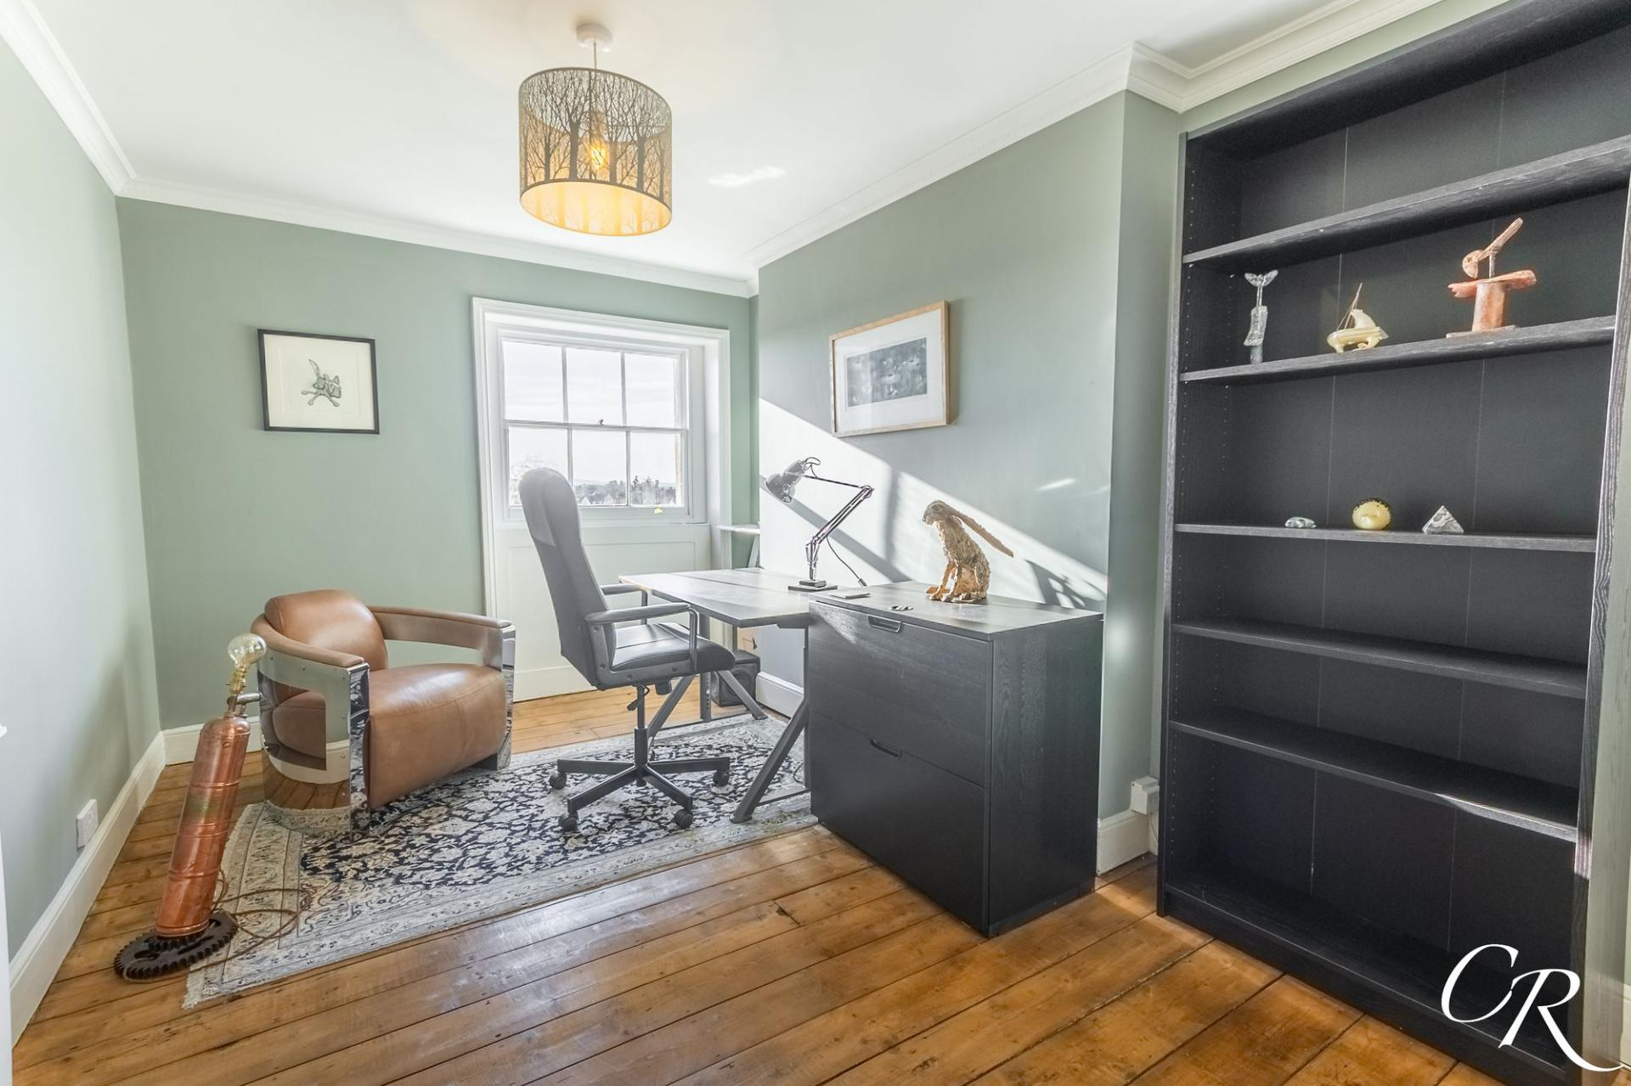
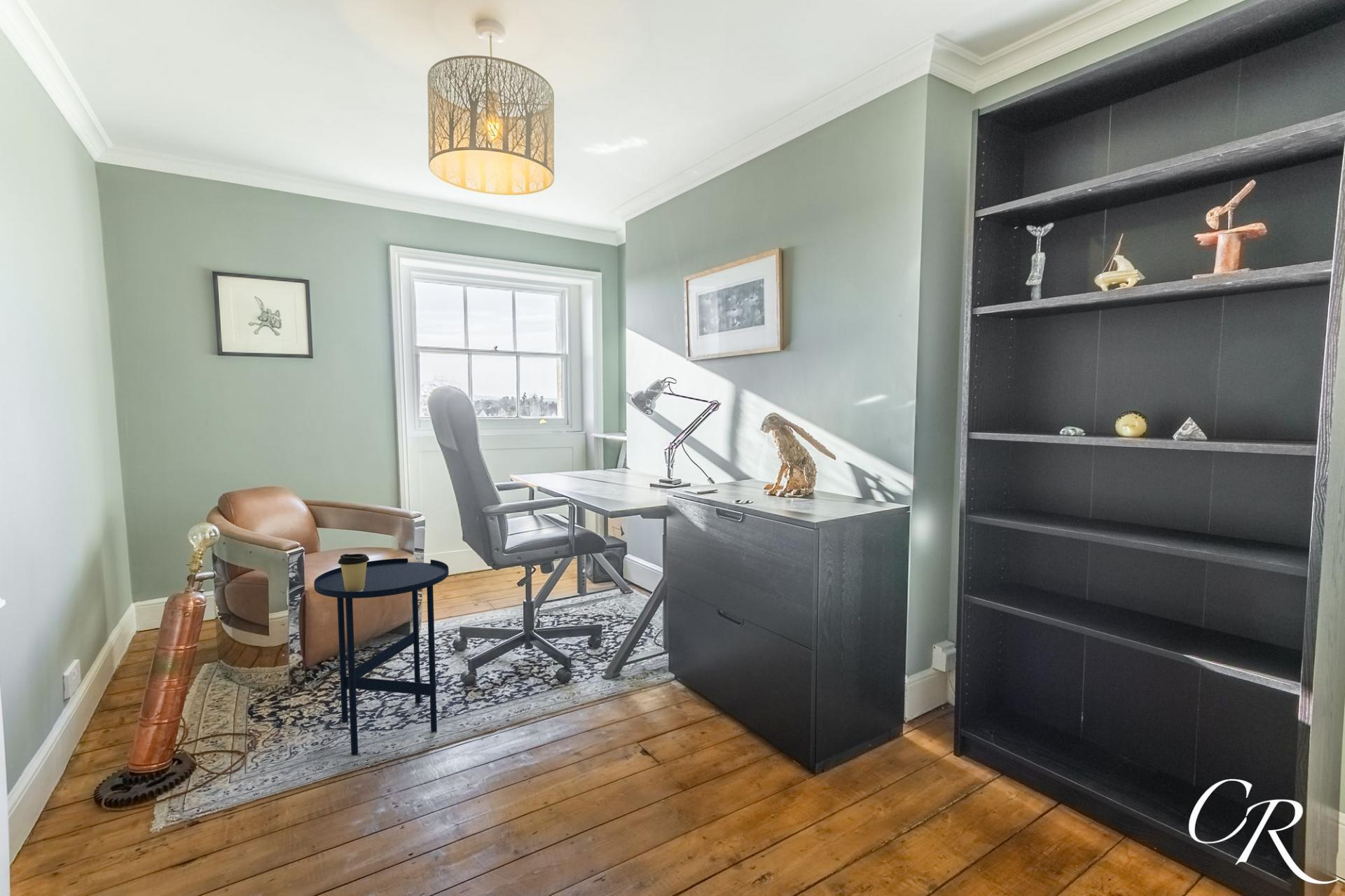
+ side table [313,558,449,756]
+ coffee cup [337,553,370,592]
